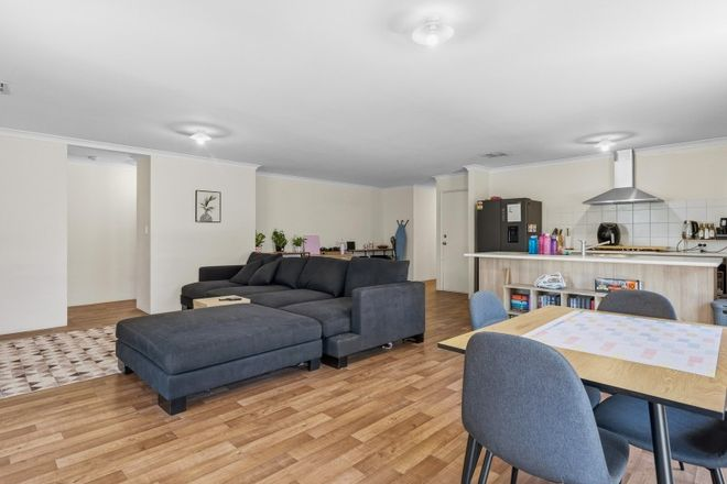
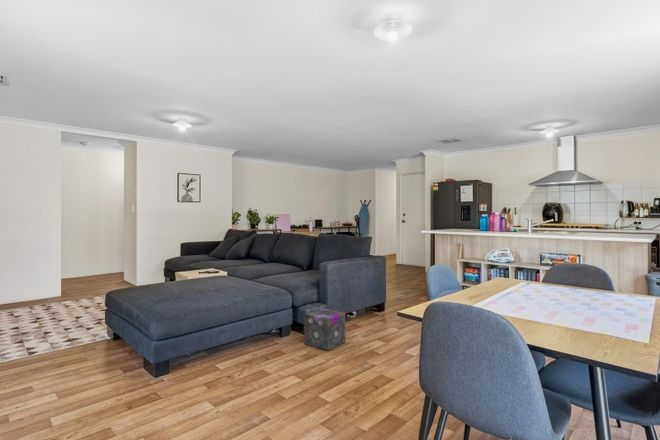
+ speaker [303,308,346,351]
